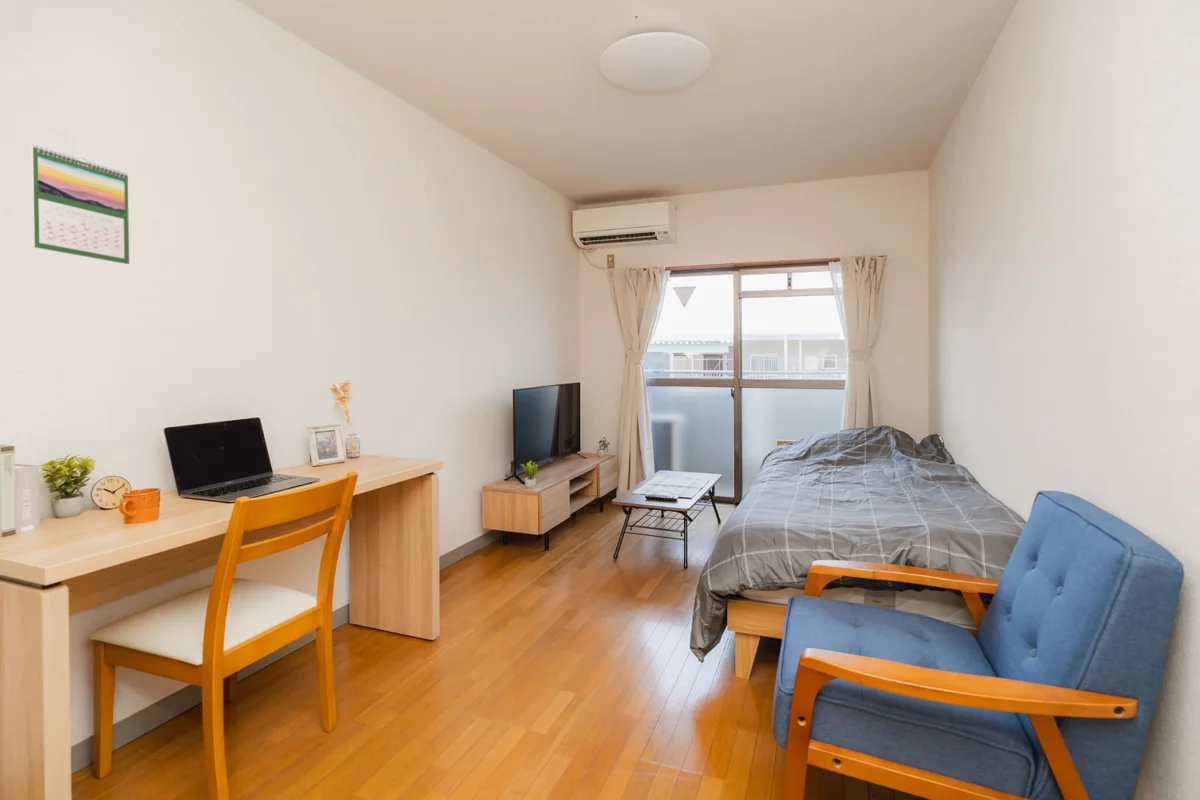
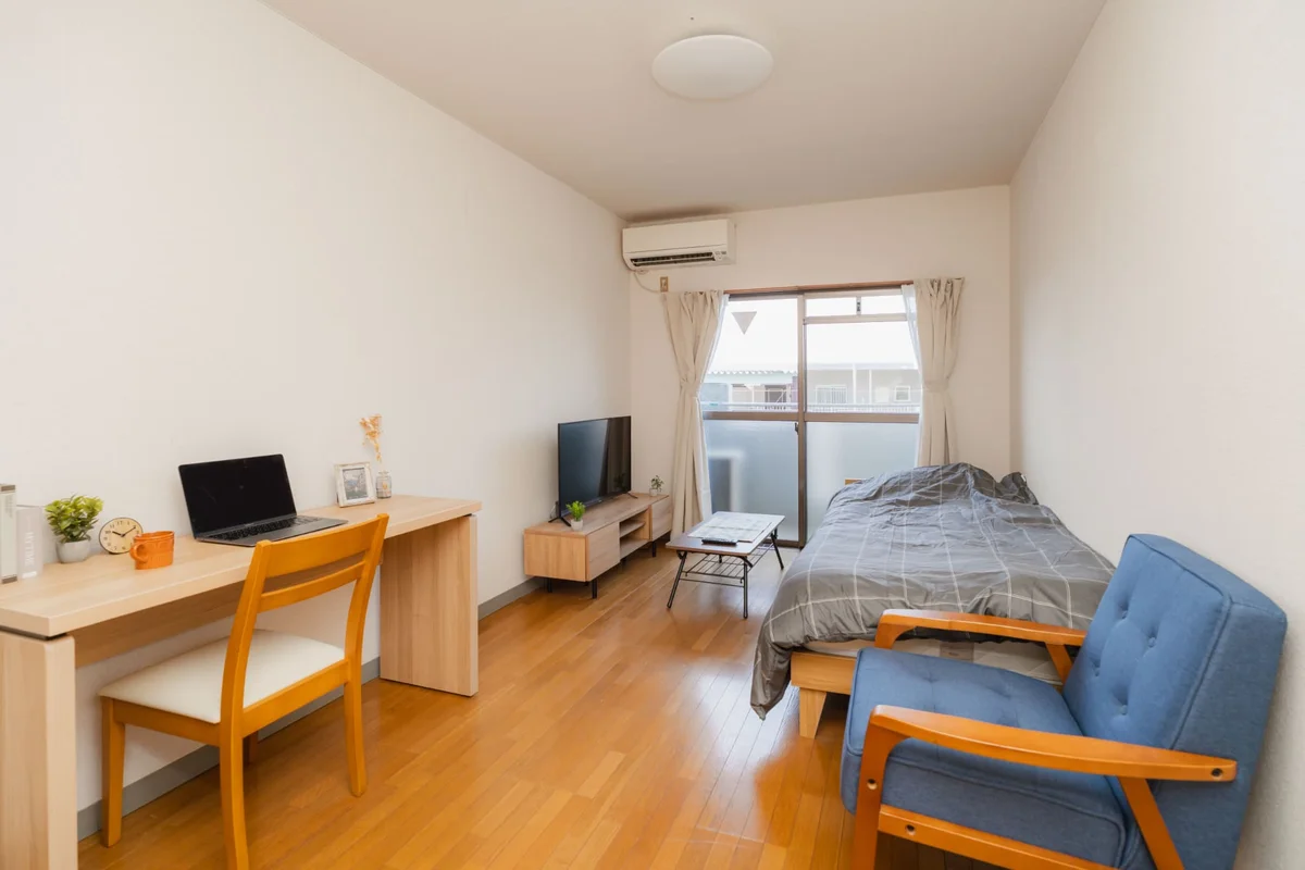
- calendar [30,143,130,265]
